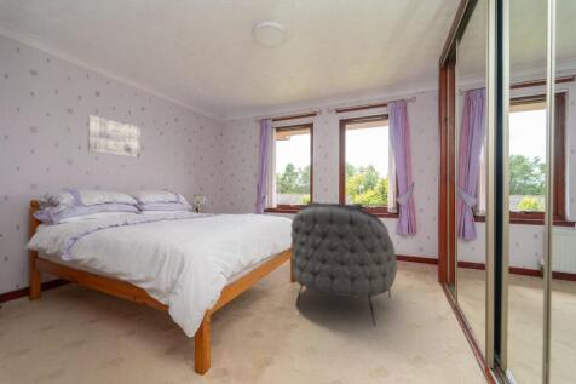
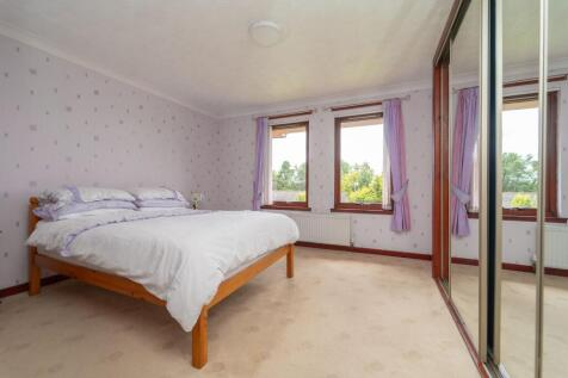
- armchair [289,200,398,327]
- wall art [87,114,142,159]
